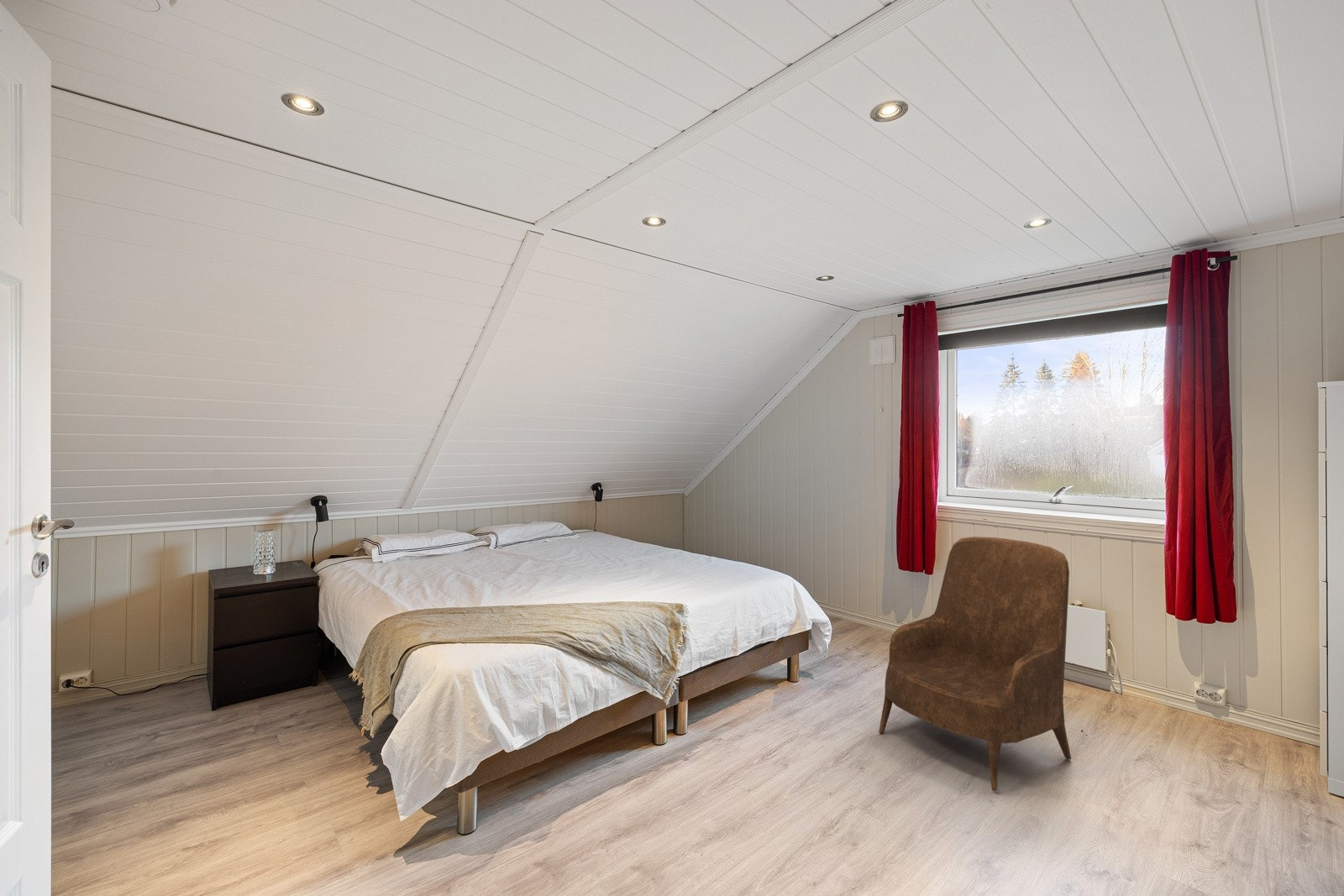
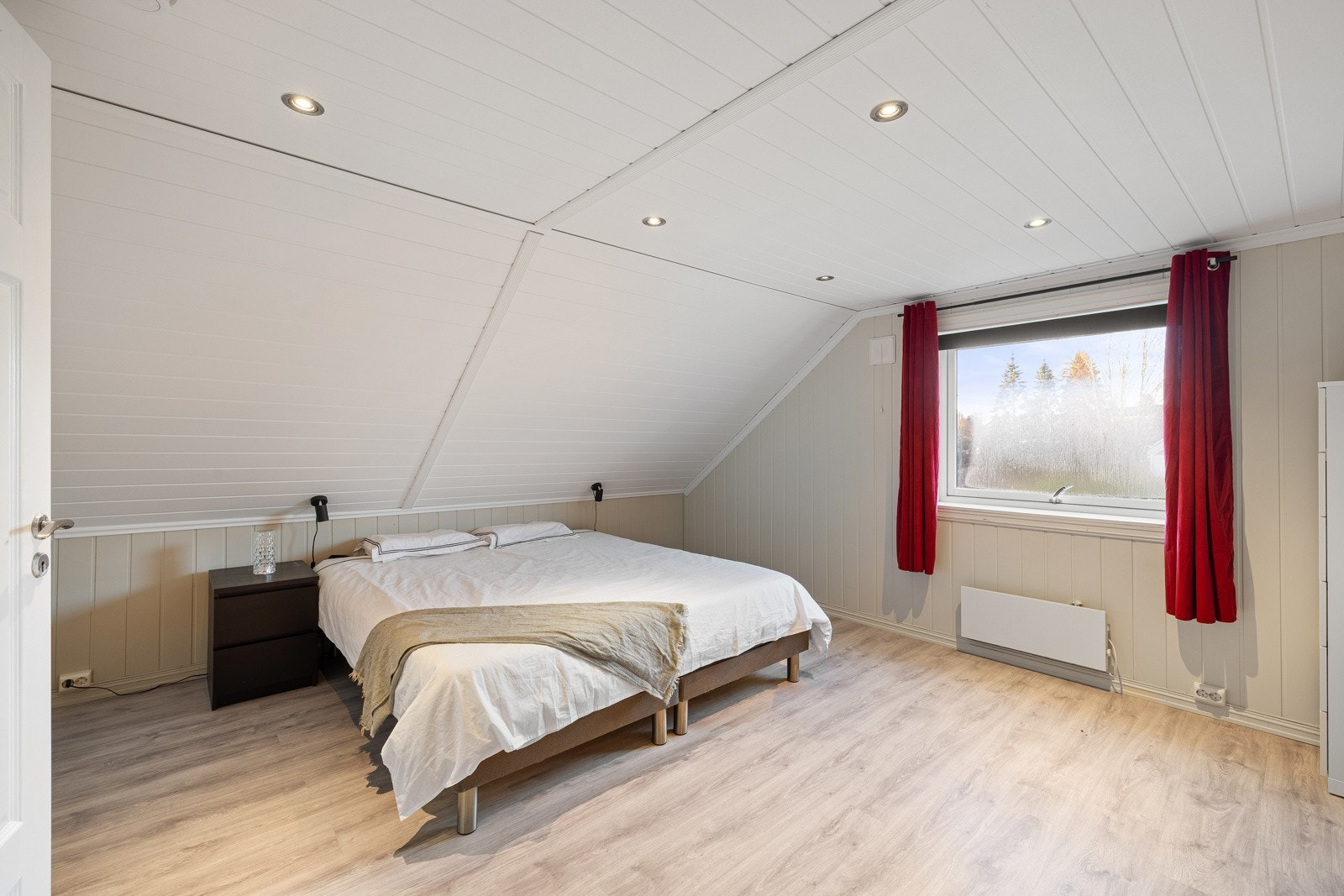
- armchair [879,536,1072,792]
